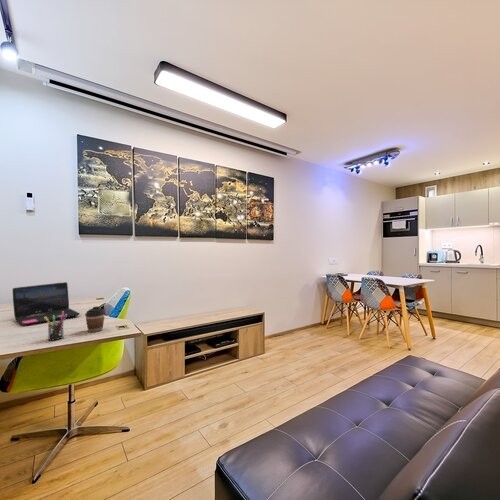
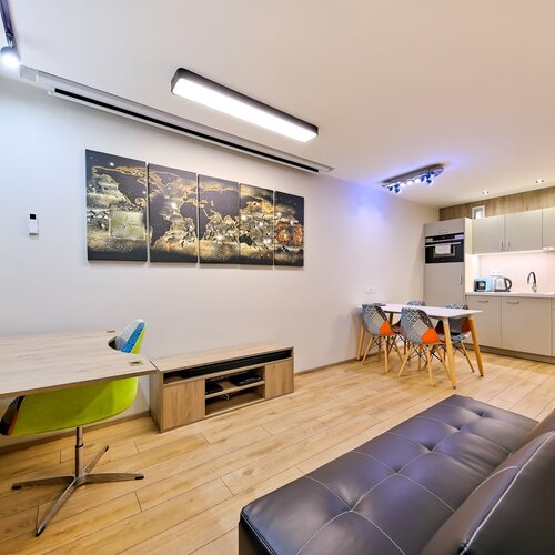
- coffee cup [84,305,106,333]
- laptop [11,281,81,326]
- pen holder [44,311,67,341]
